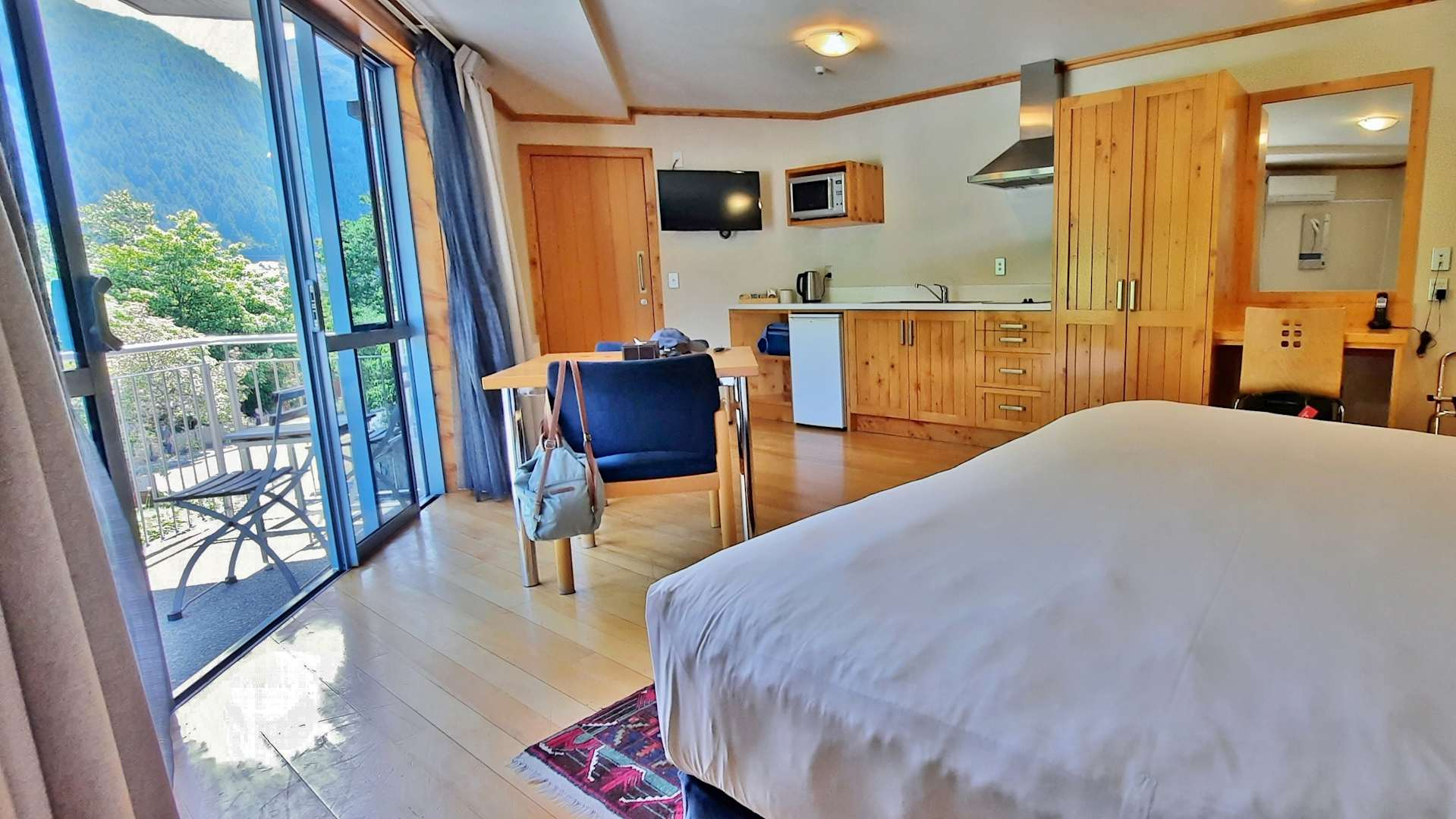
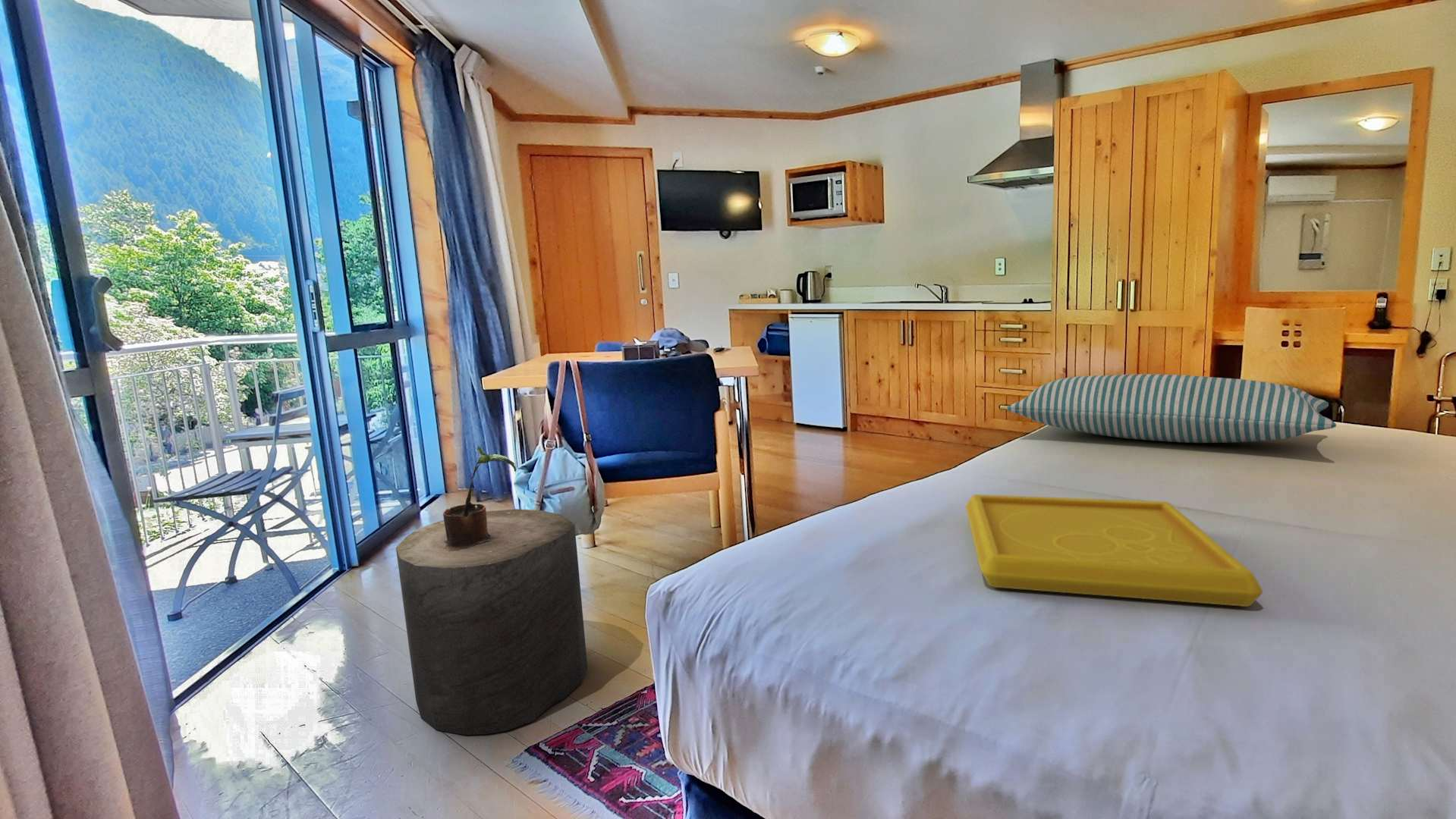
+ potted plant [442,444,517,551]
+ stool [395,508,588,736]
+ pillow [1005,373,1337,444]
+ serving tray [964,494,1263,607]
